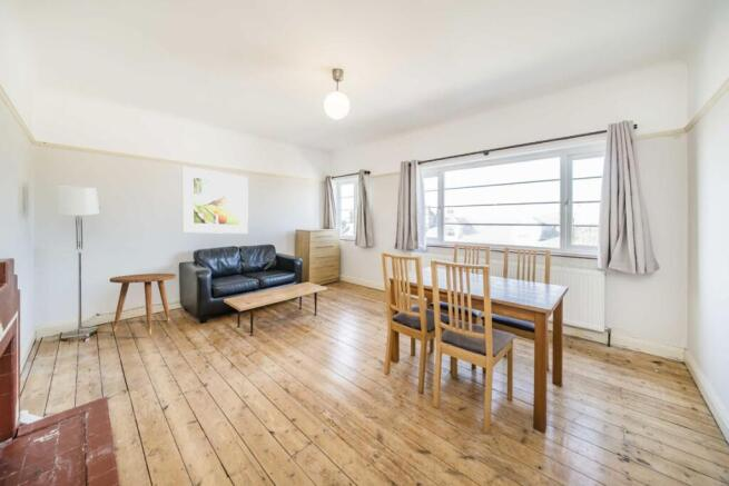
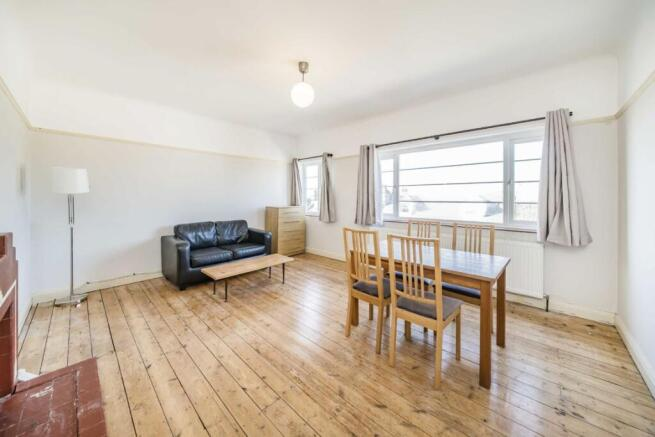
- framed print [181,166,249,235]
- side table [109,272,177,336]
